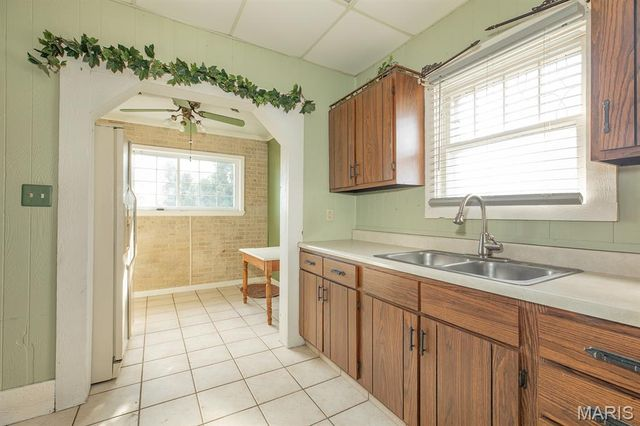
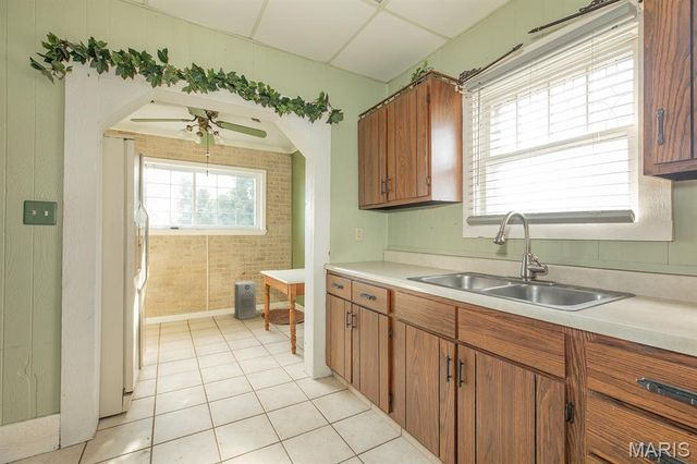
+ fan [233,280,257,320]
